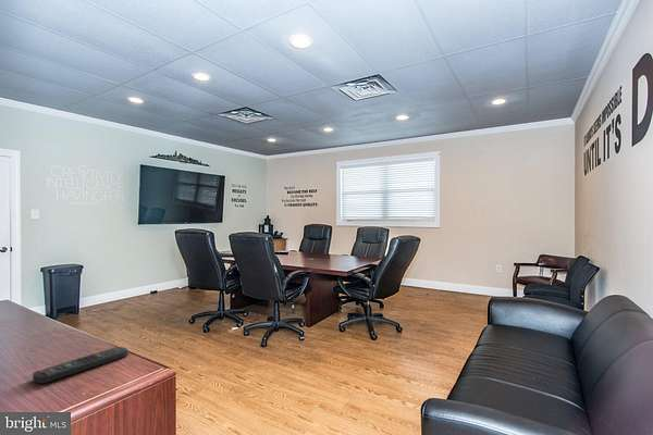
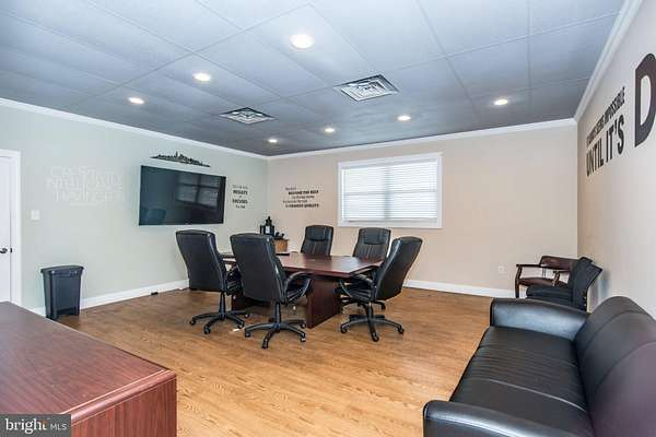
- remote control [32,346,130,385]
